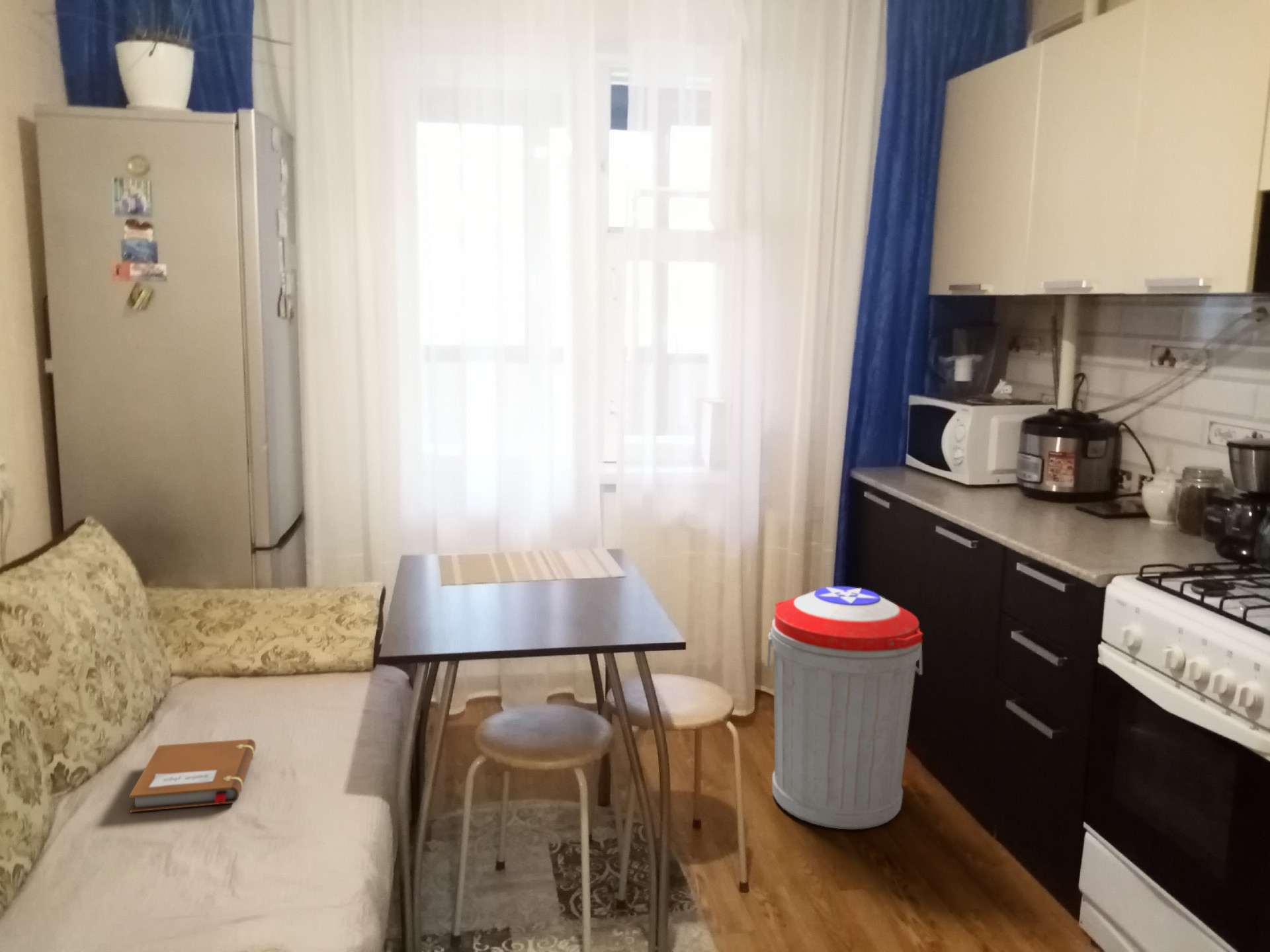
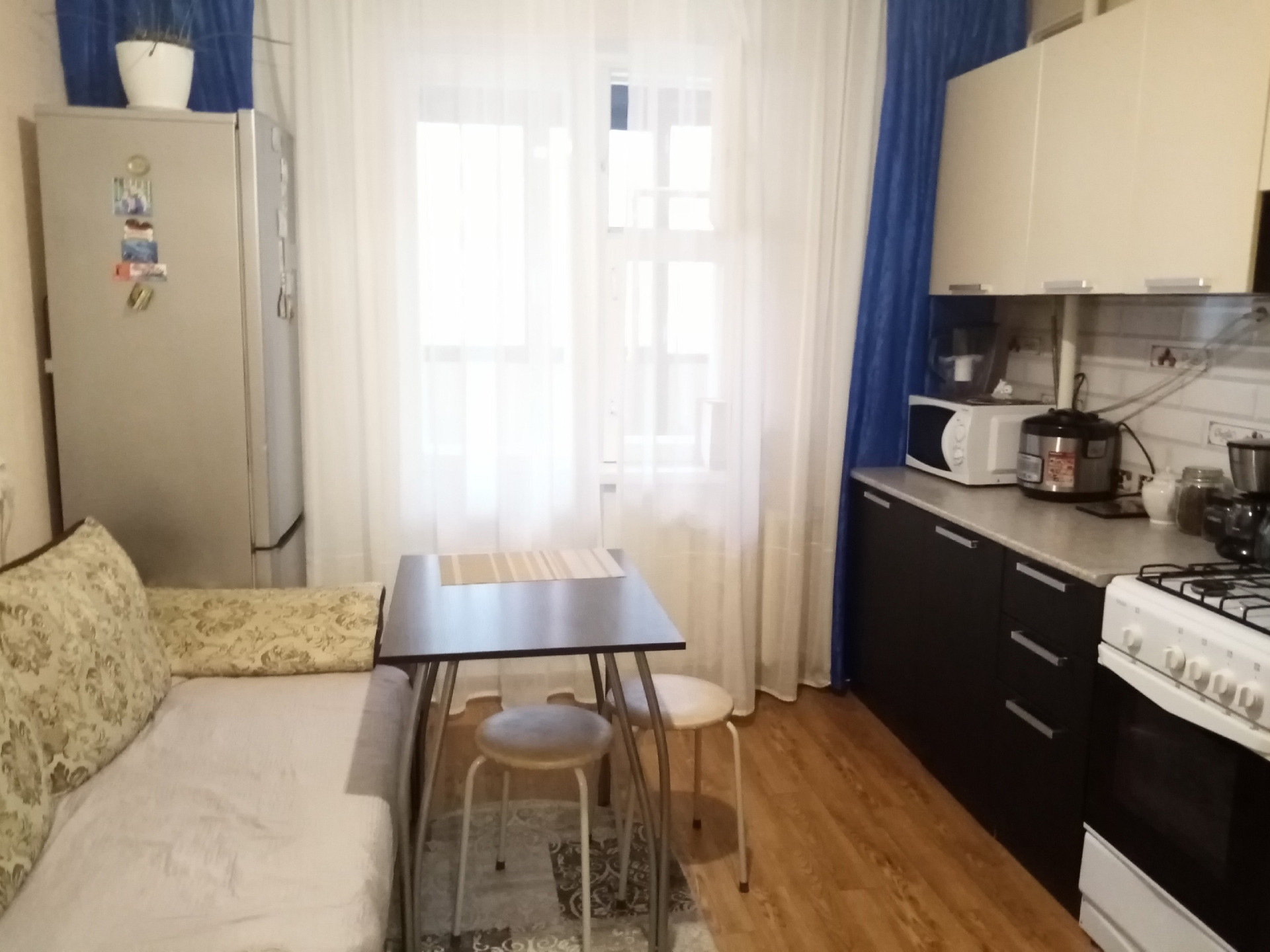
- notebook [128,738,257,813]
- trash can [767,586,923,830]
